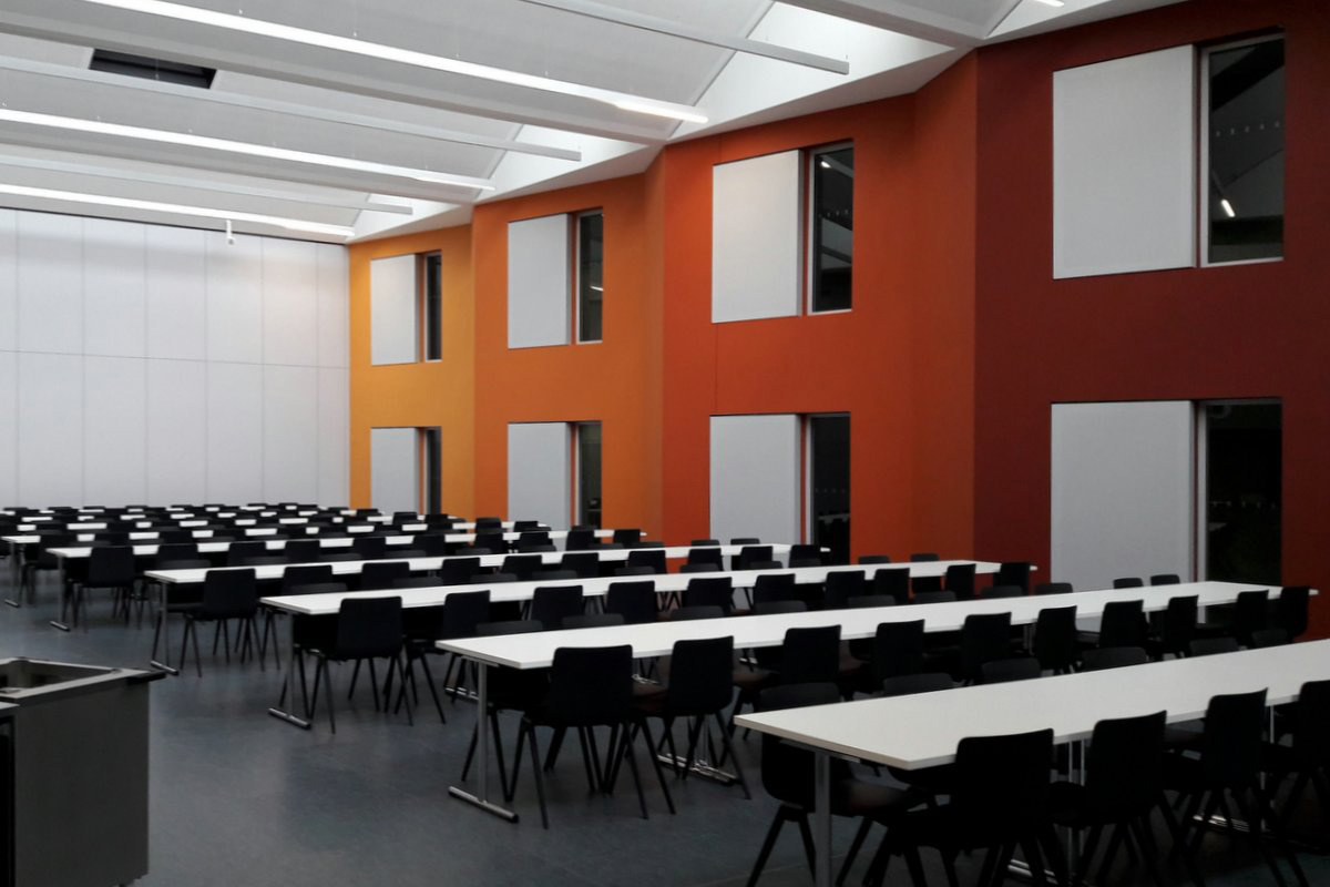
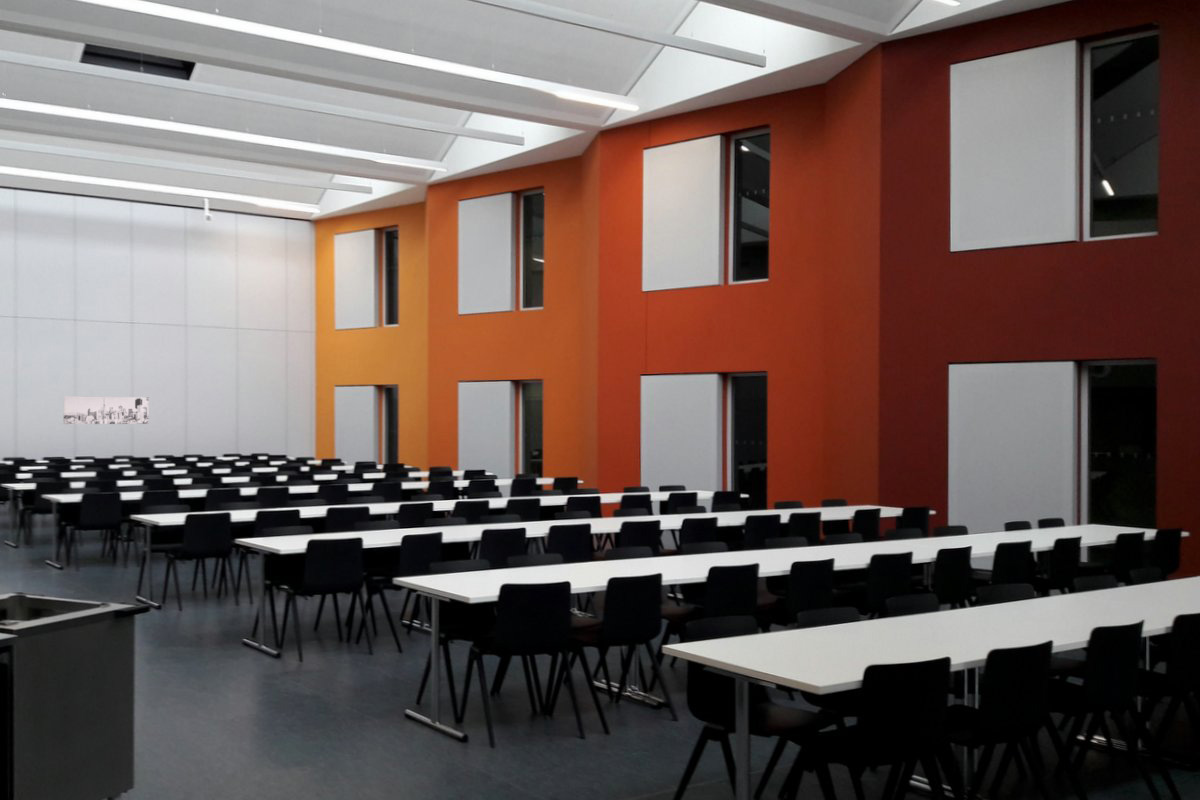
+ wall art [62,395,150,425]
